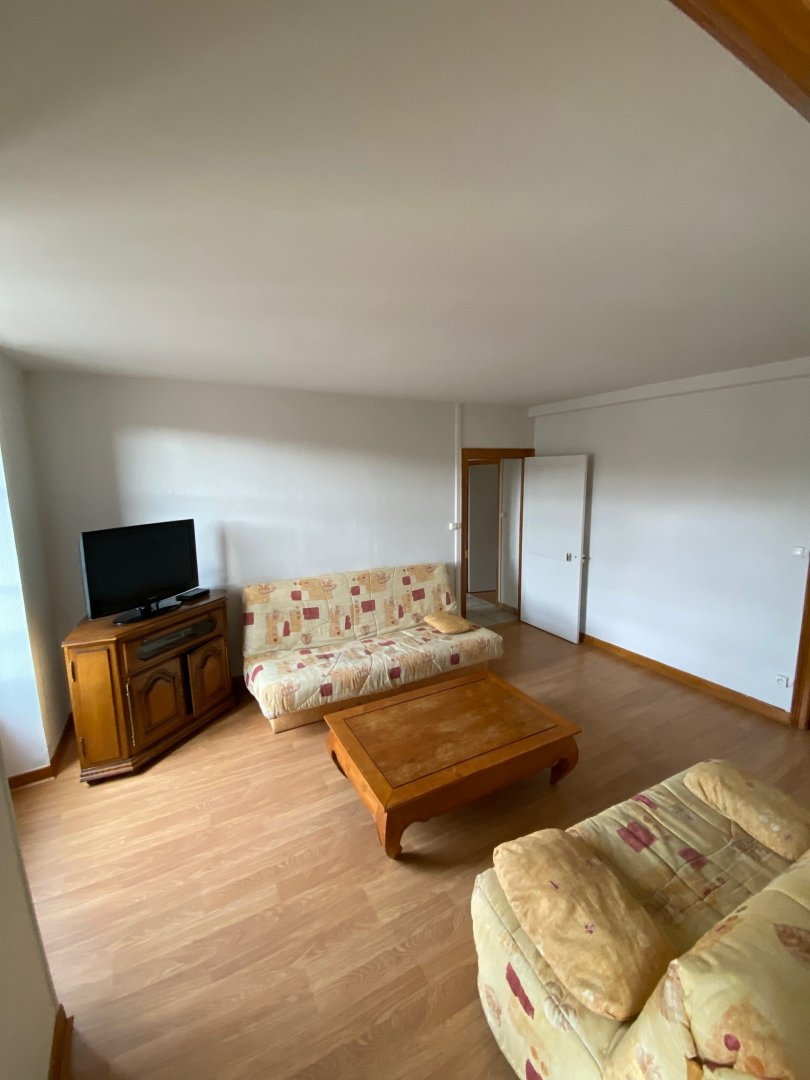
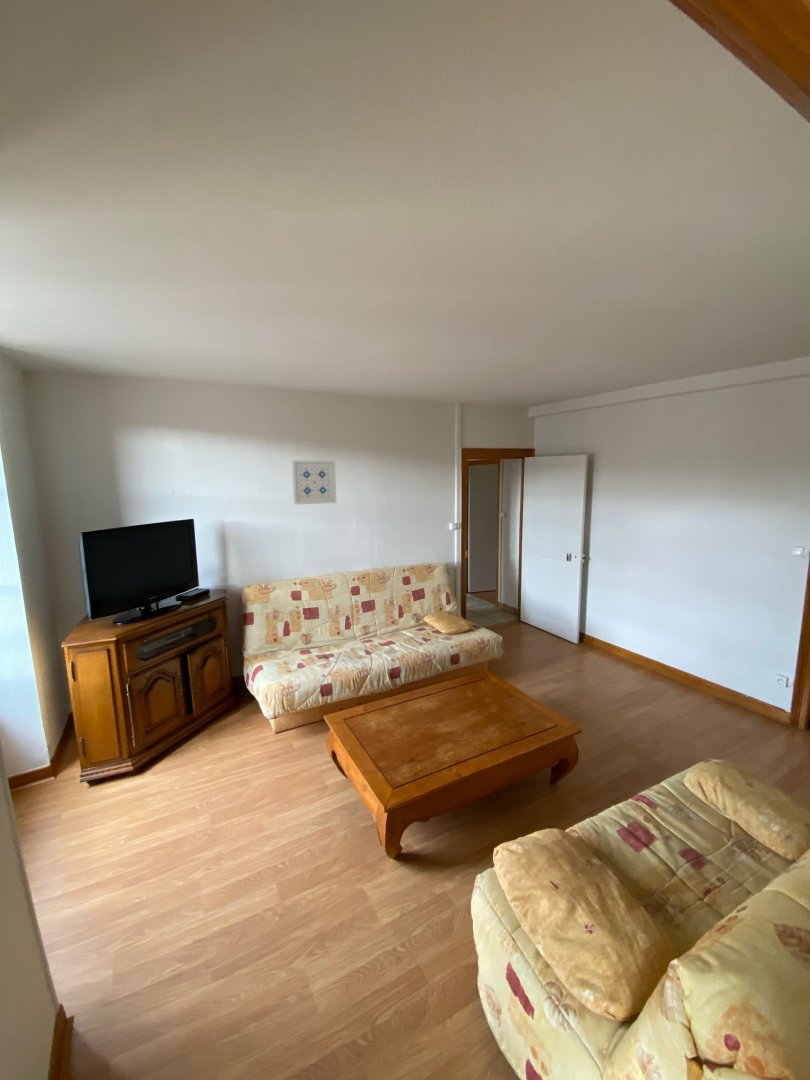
+ wall art [291,459,337,506]
